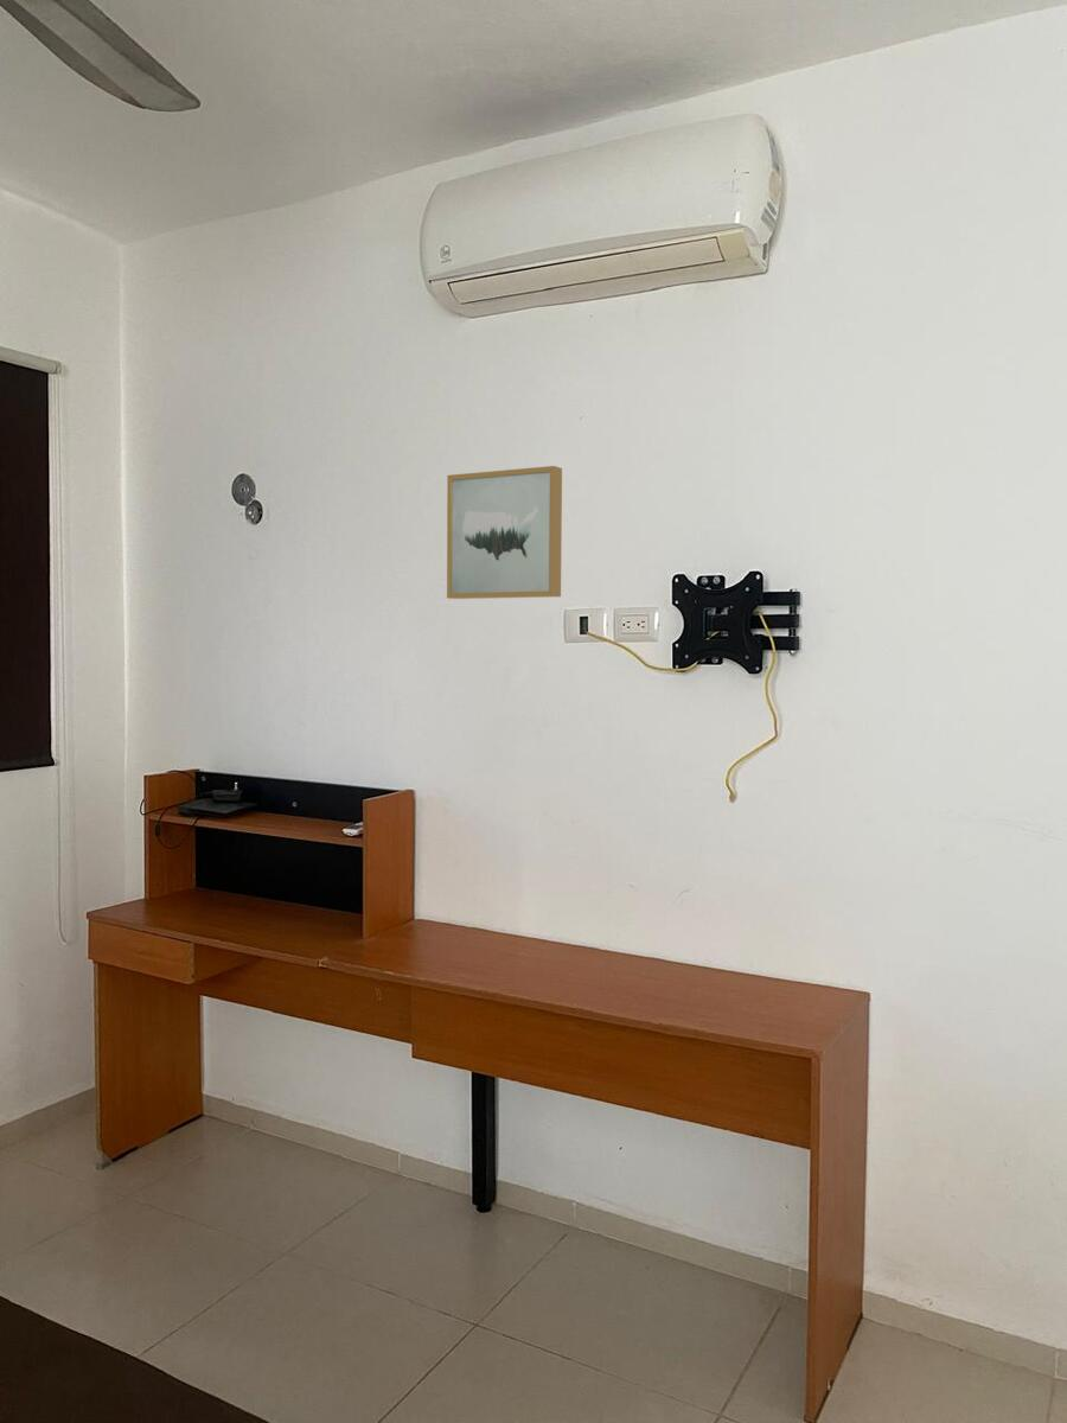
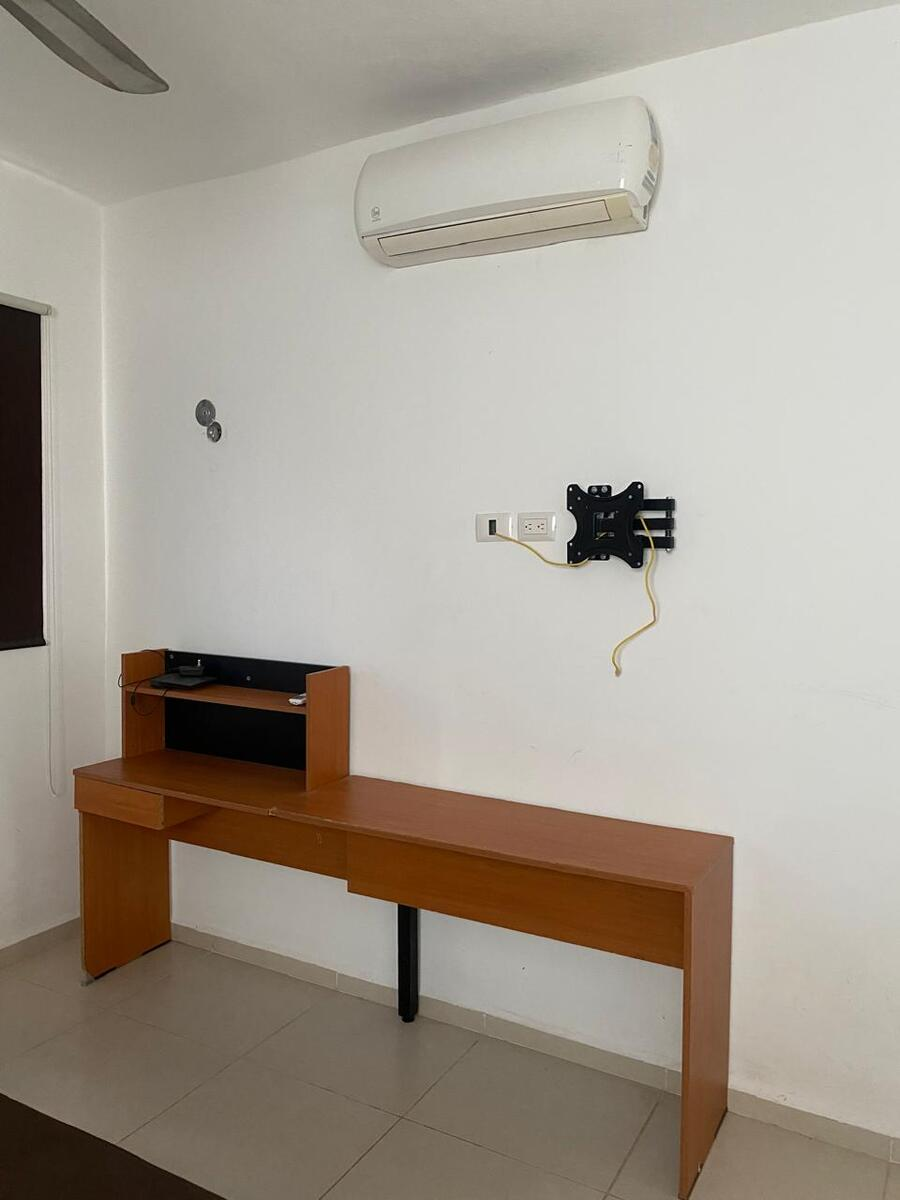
- wall art [446,465,563,600]
